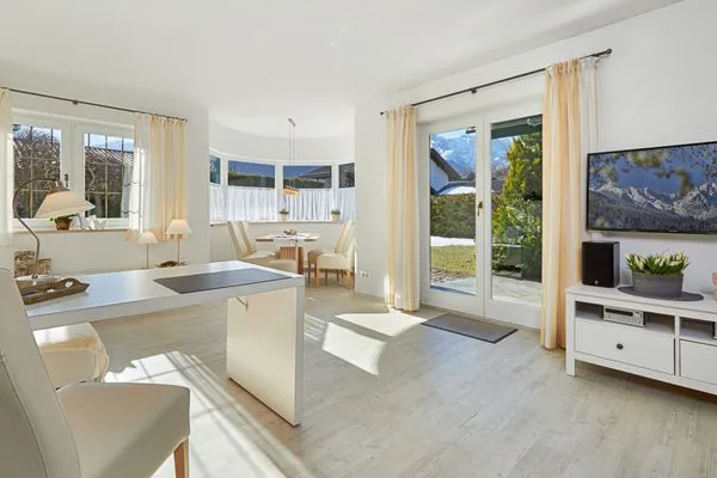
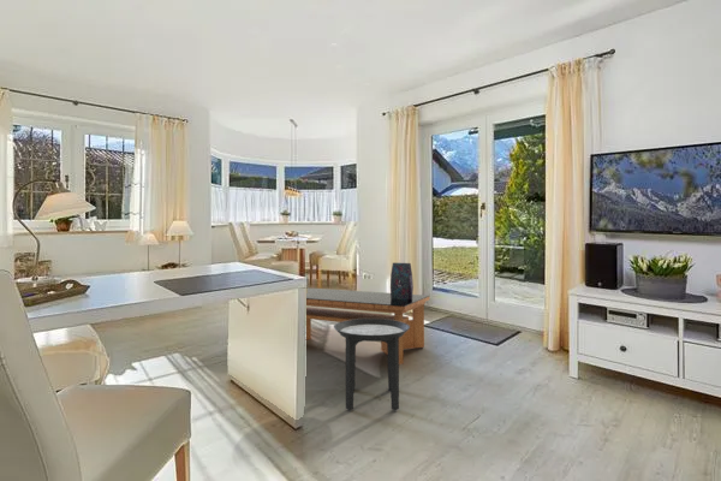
+ coffee table [305,286,430,366]
+ decorative box [389,262,415,301]
+ side table [333,319,410,411]
